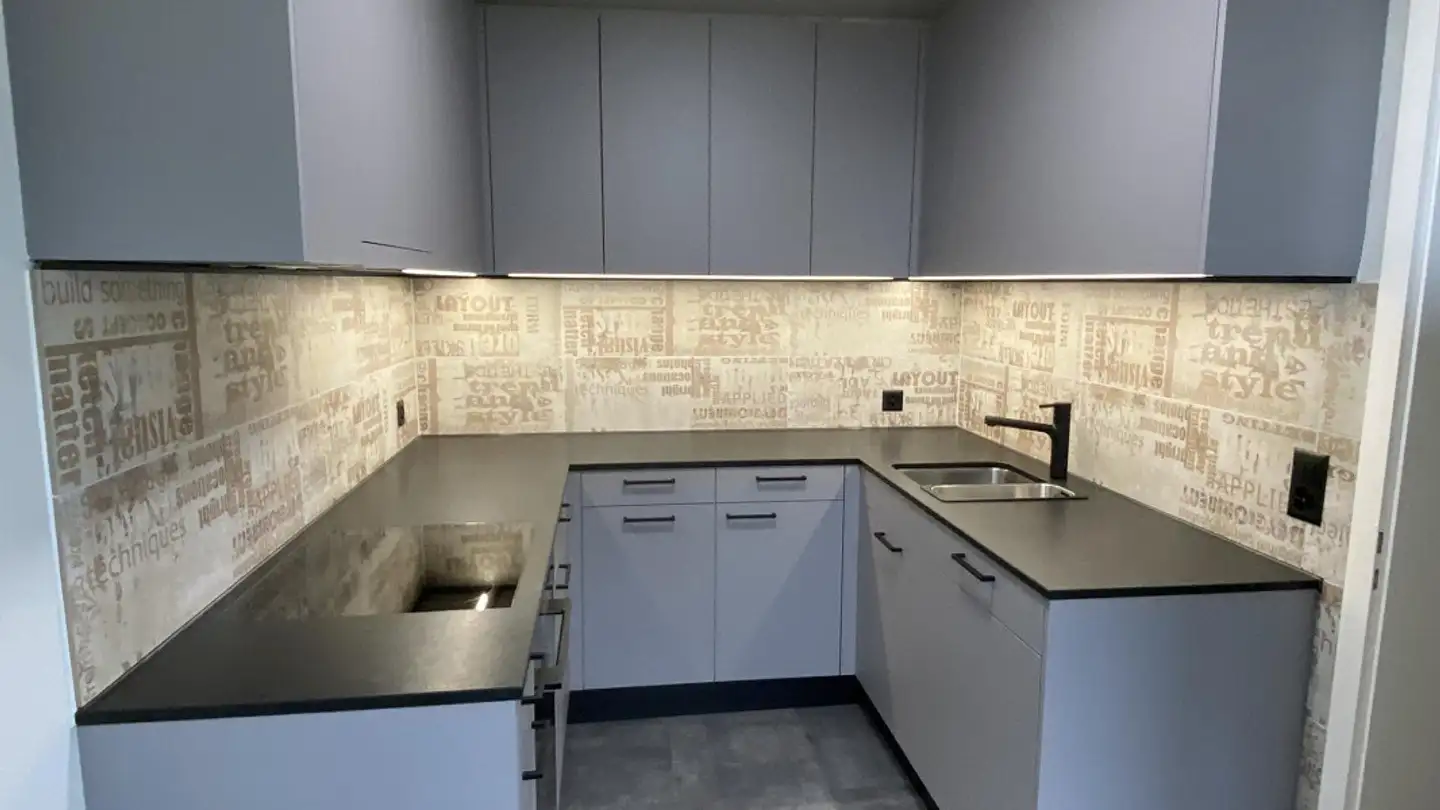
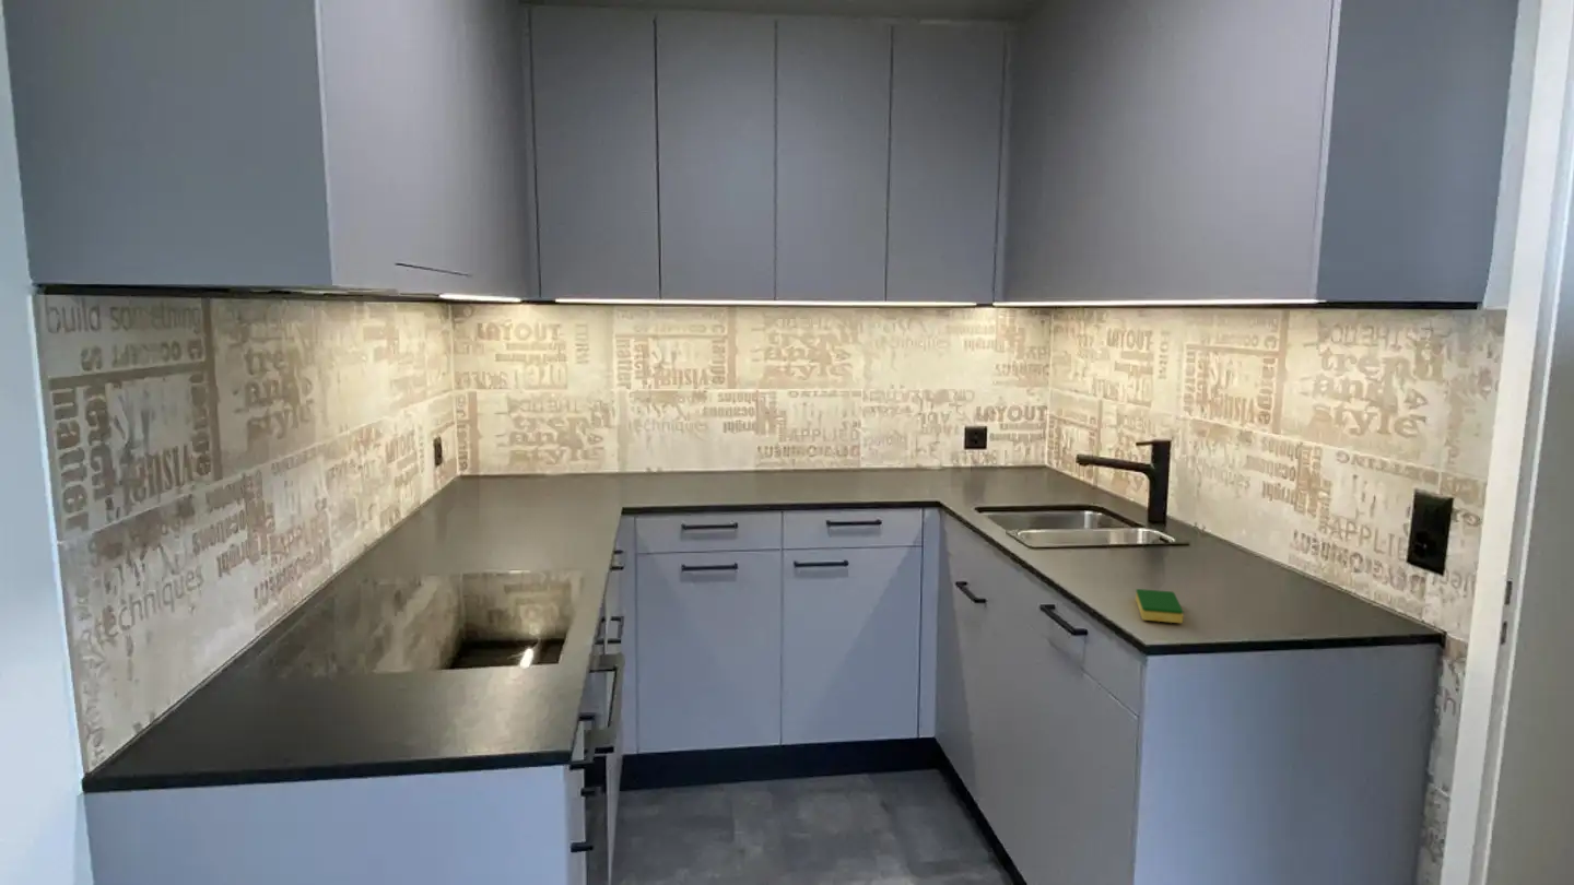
+ dish sponge [1135,588,1185,624]
